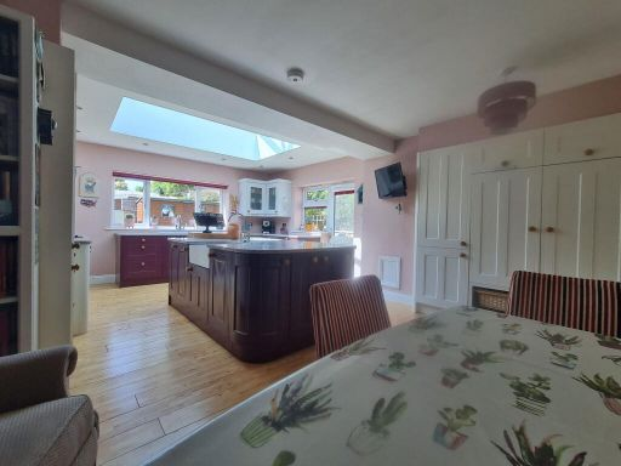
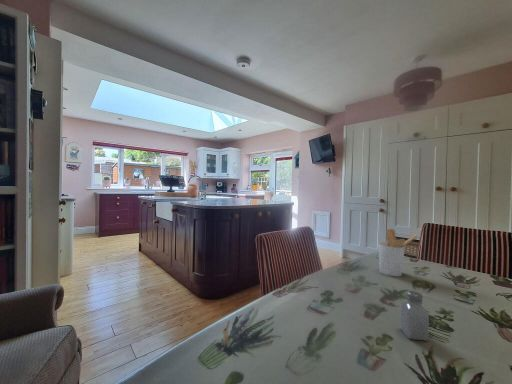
+ saltshaker [399,290,430,342]
+ utensil holder [377,228,419,277]
